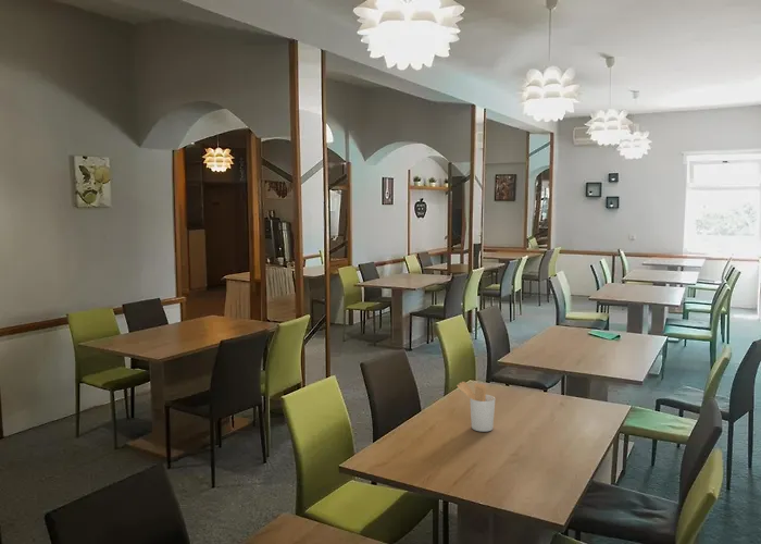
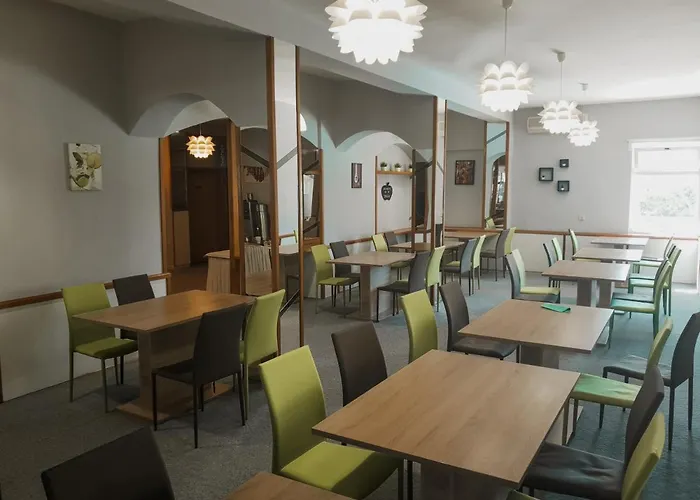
- utensil holder [456,381,496,433]
